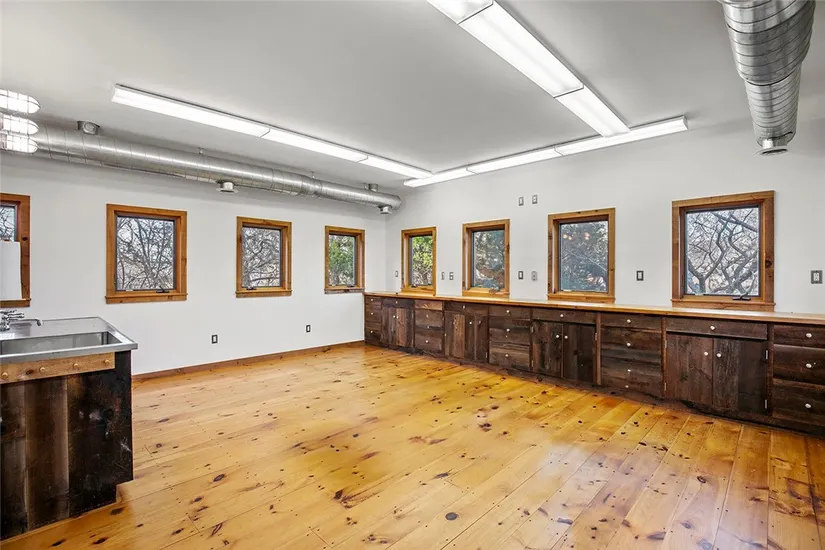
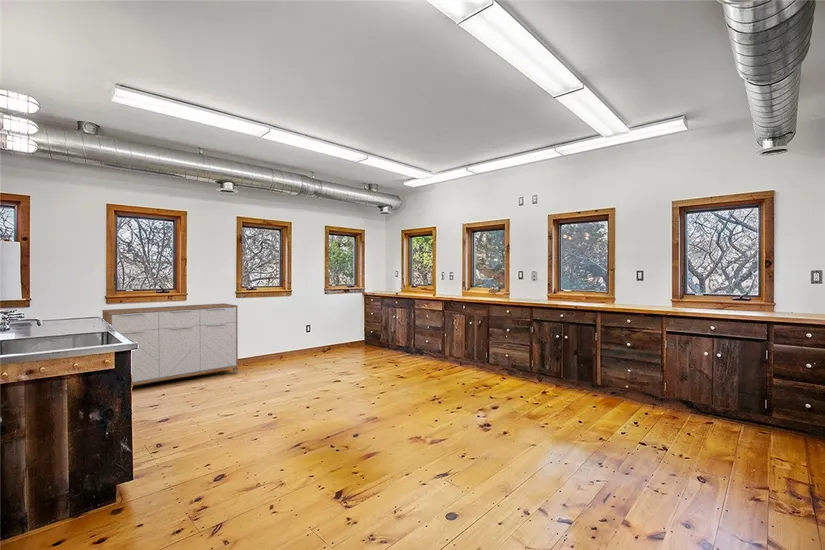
+ sideboard [101,302,239,386]
